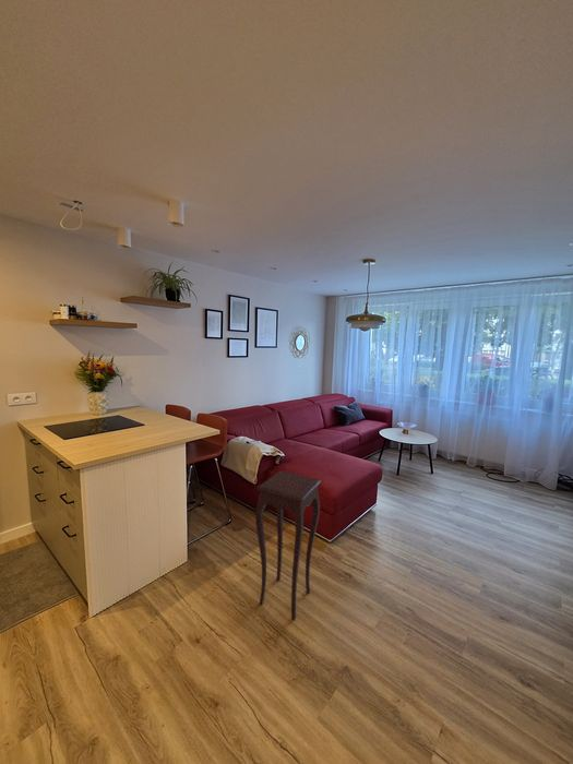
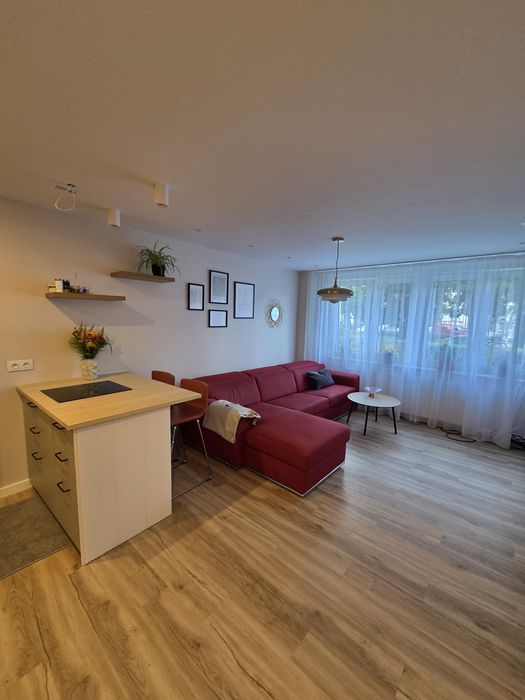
- side table [254,469,322,621]
